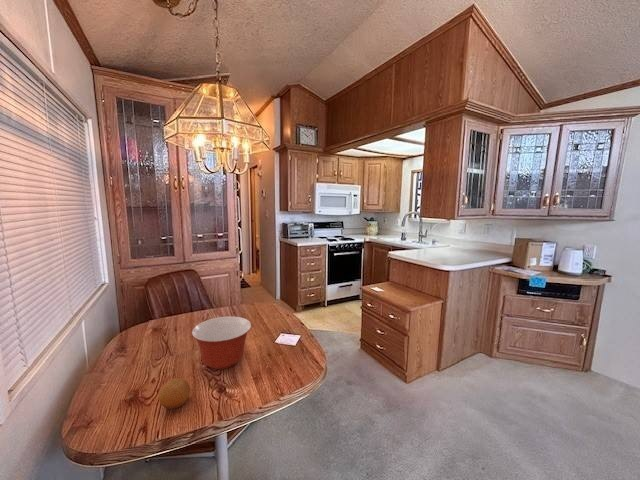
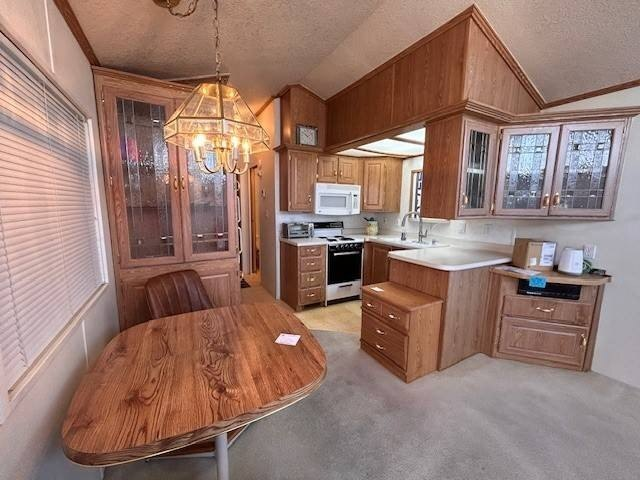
- fruit [158,377,191,410]
- mixing bowl [191,315,252,370]
